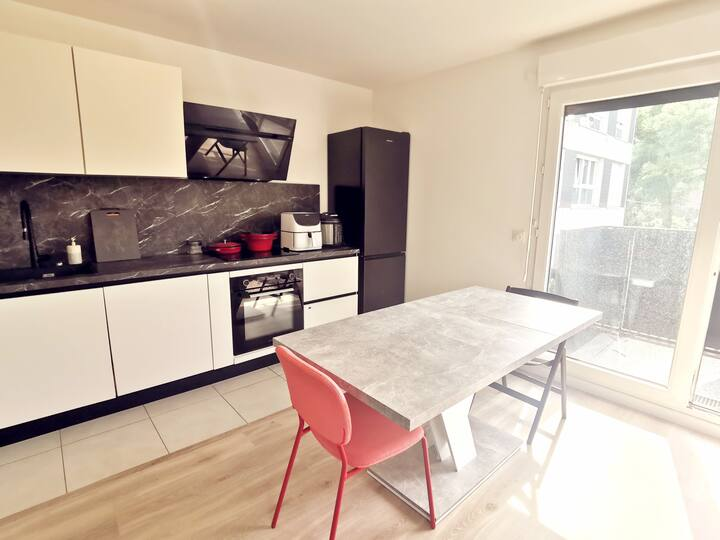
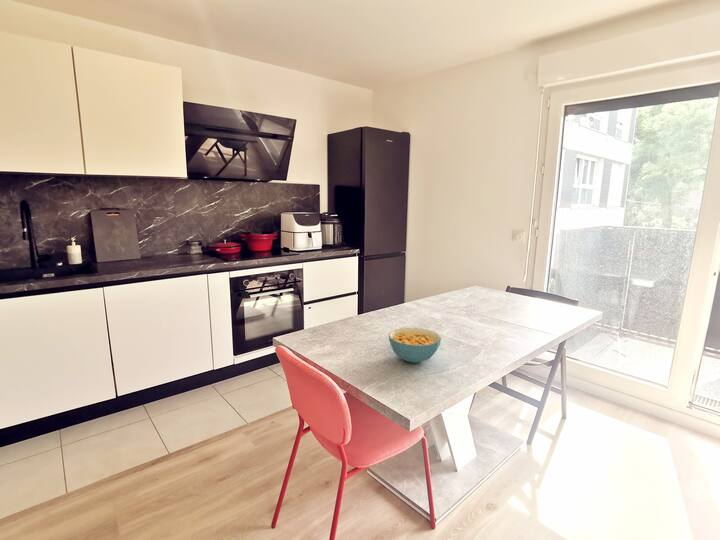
+ cereal bowl [388,327,442,364]
